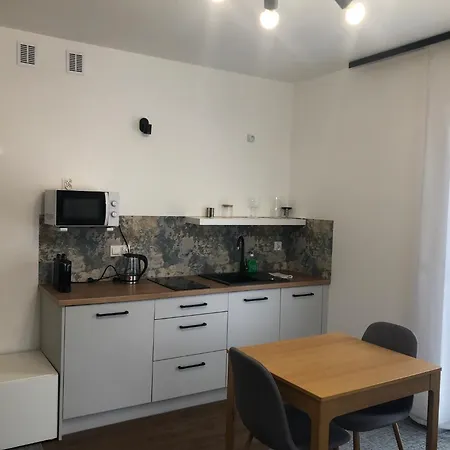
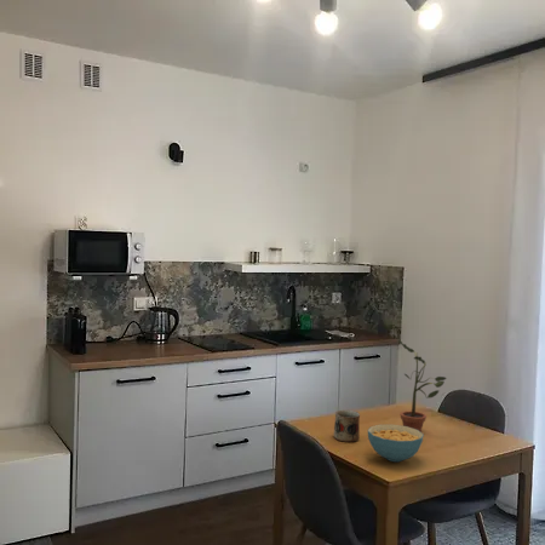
+ cereal bowl [367,424,425,463]
+ mug [333,409,361,443]
+ potted plant [398,340,448,432]
